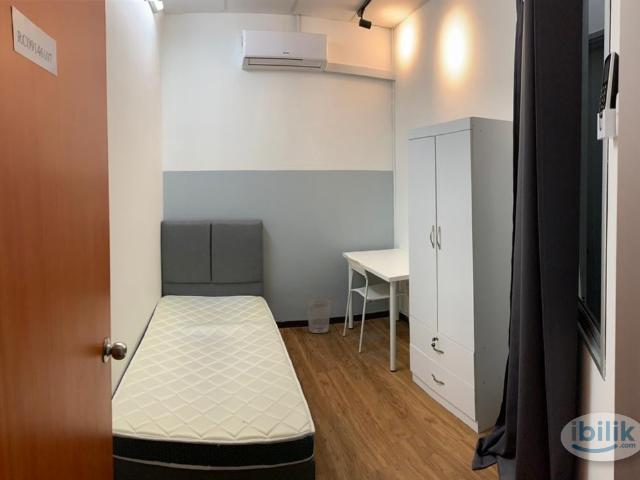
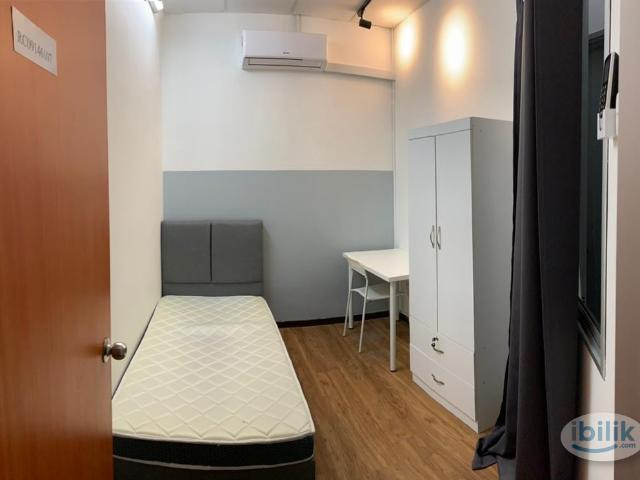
- wastebasket [306,298,331,334]
